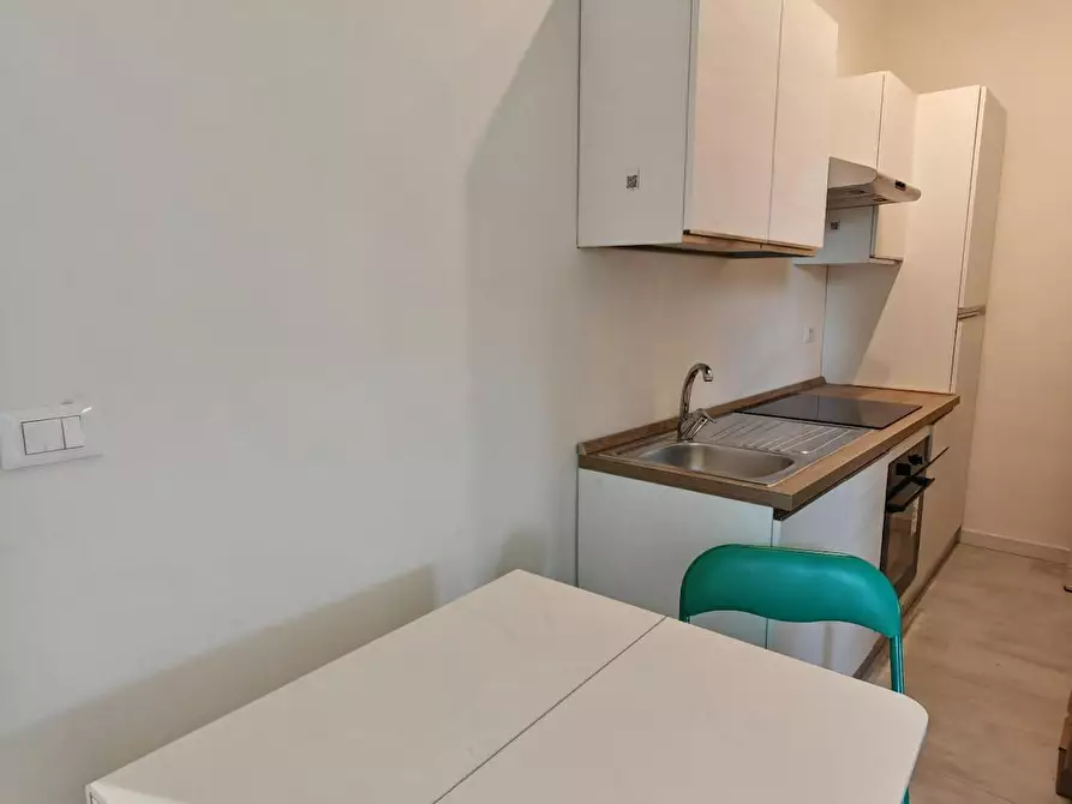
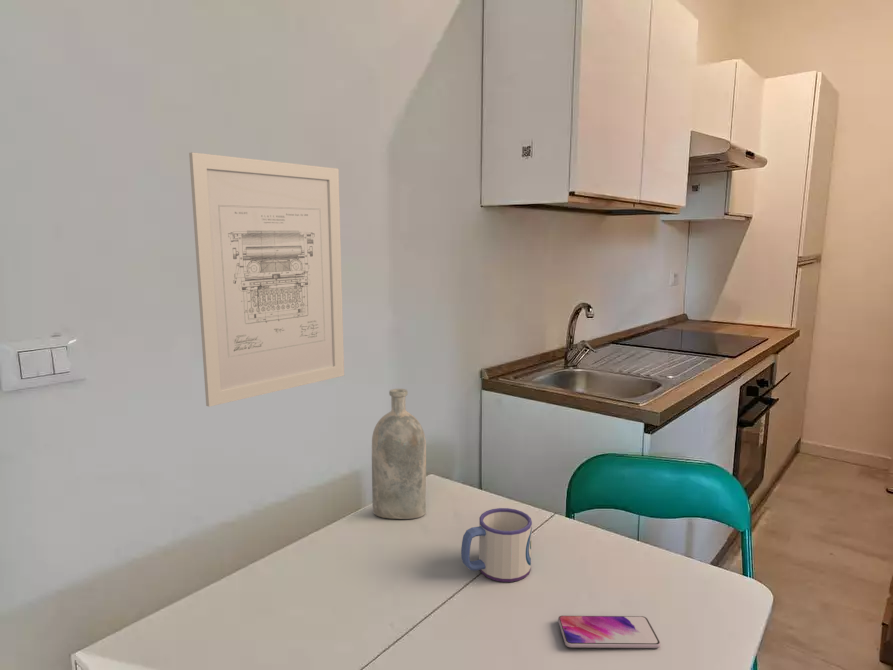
+ smartphone [557,615,661,649]
+ bottle [371,388,427,520]
+ wall art [188,151,345,408]
+ mug [460,507,533,583]
